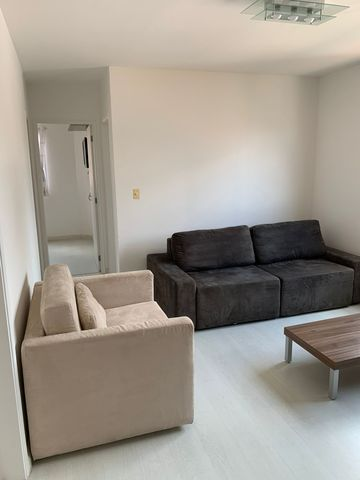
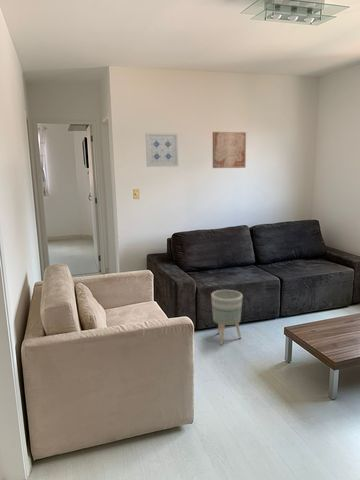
+ planter [210,289,244,346]
+ wall art [212,131,247,169]
+ wall art [145,132,179,168]
